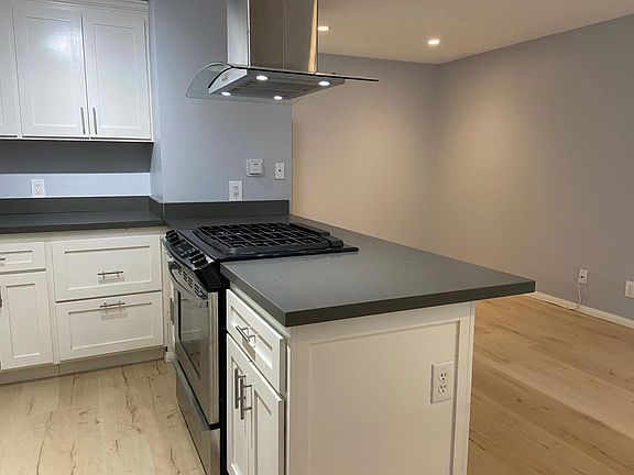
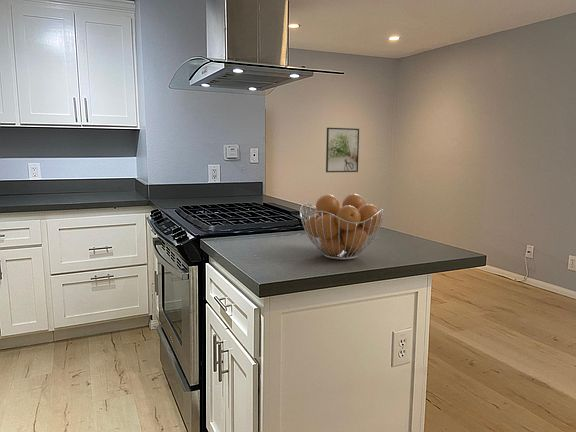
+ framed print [325,127,360,173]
+ fruit basket [299,193,386,261]
